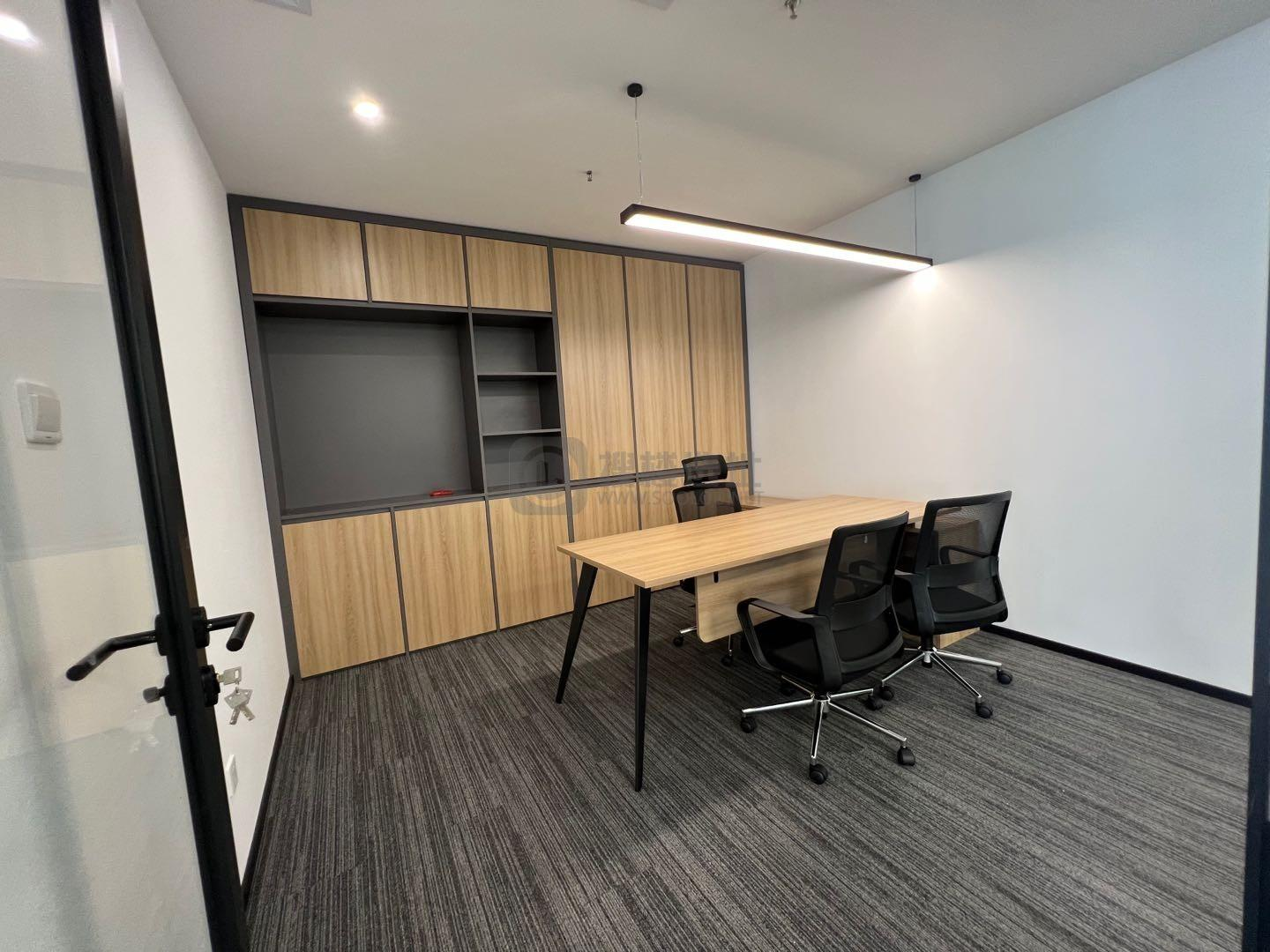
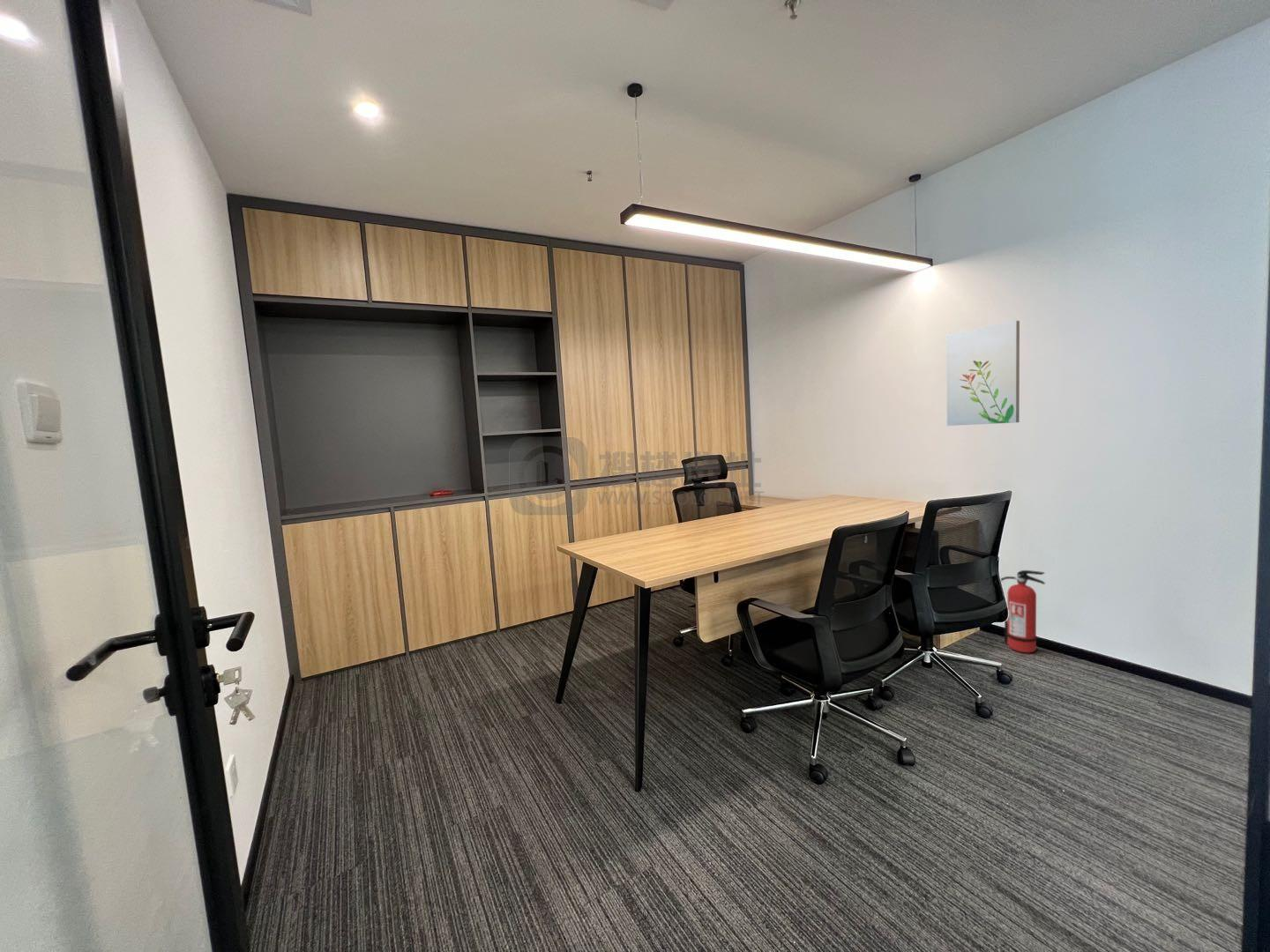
+ wall art [945,320,1020,427]
+ fire extinguisher [1000,569,1046,654]
